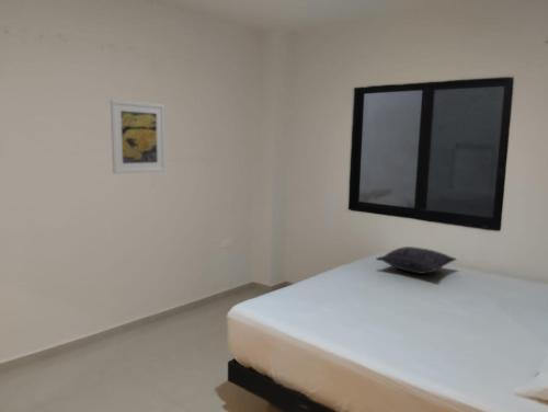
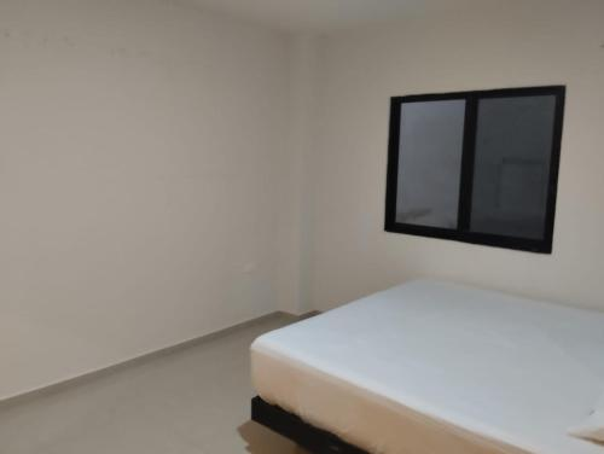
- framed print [110,99,167,174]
- pillow [376,245,457,275]
